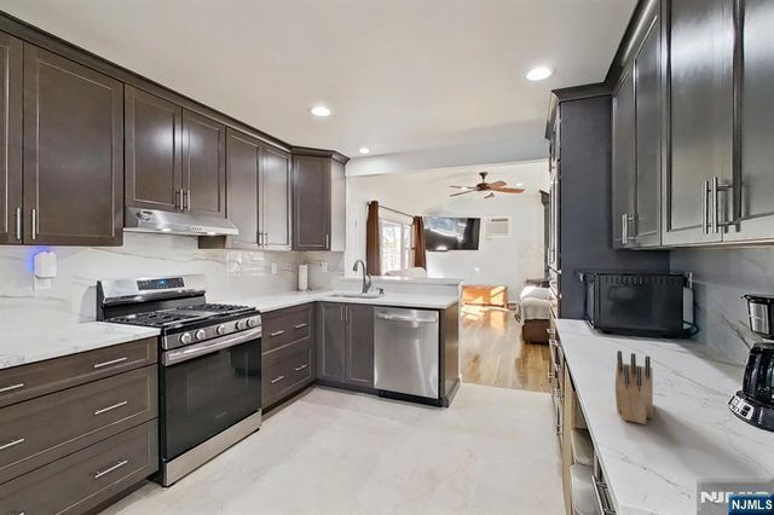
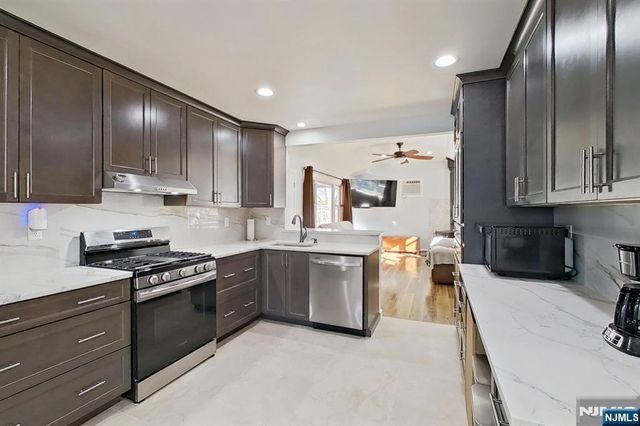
- knife block [614,349,654,426]
